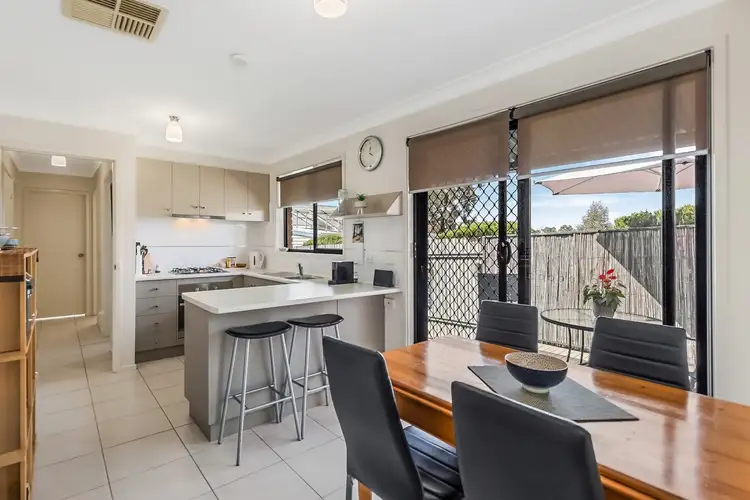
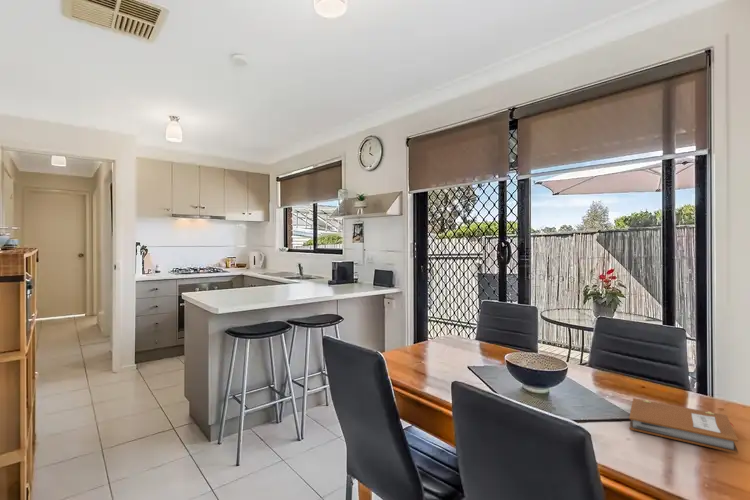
+ notebook [628,397,739,455]
